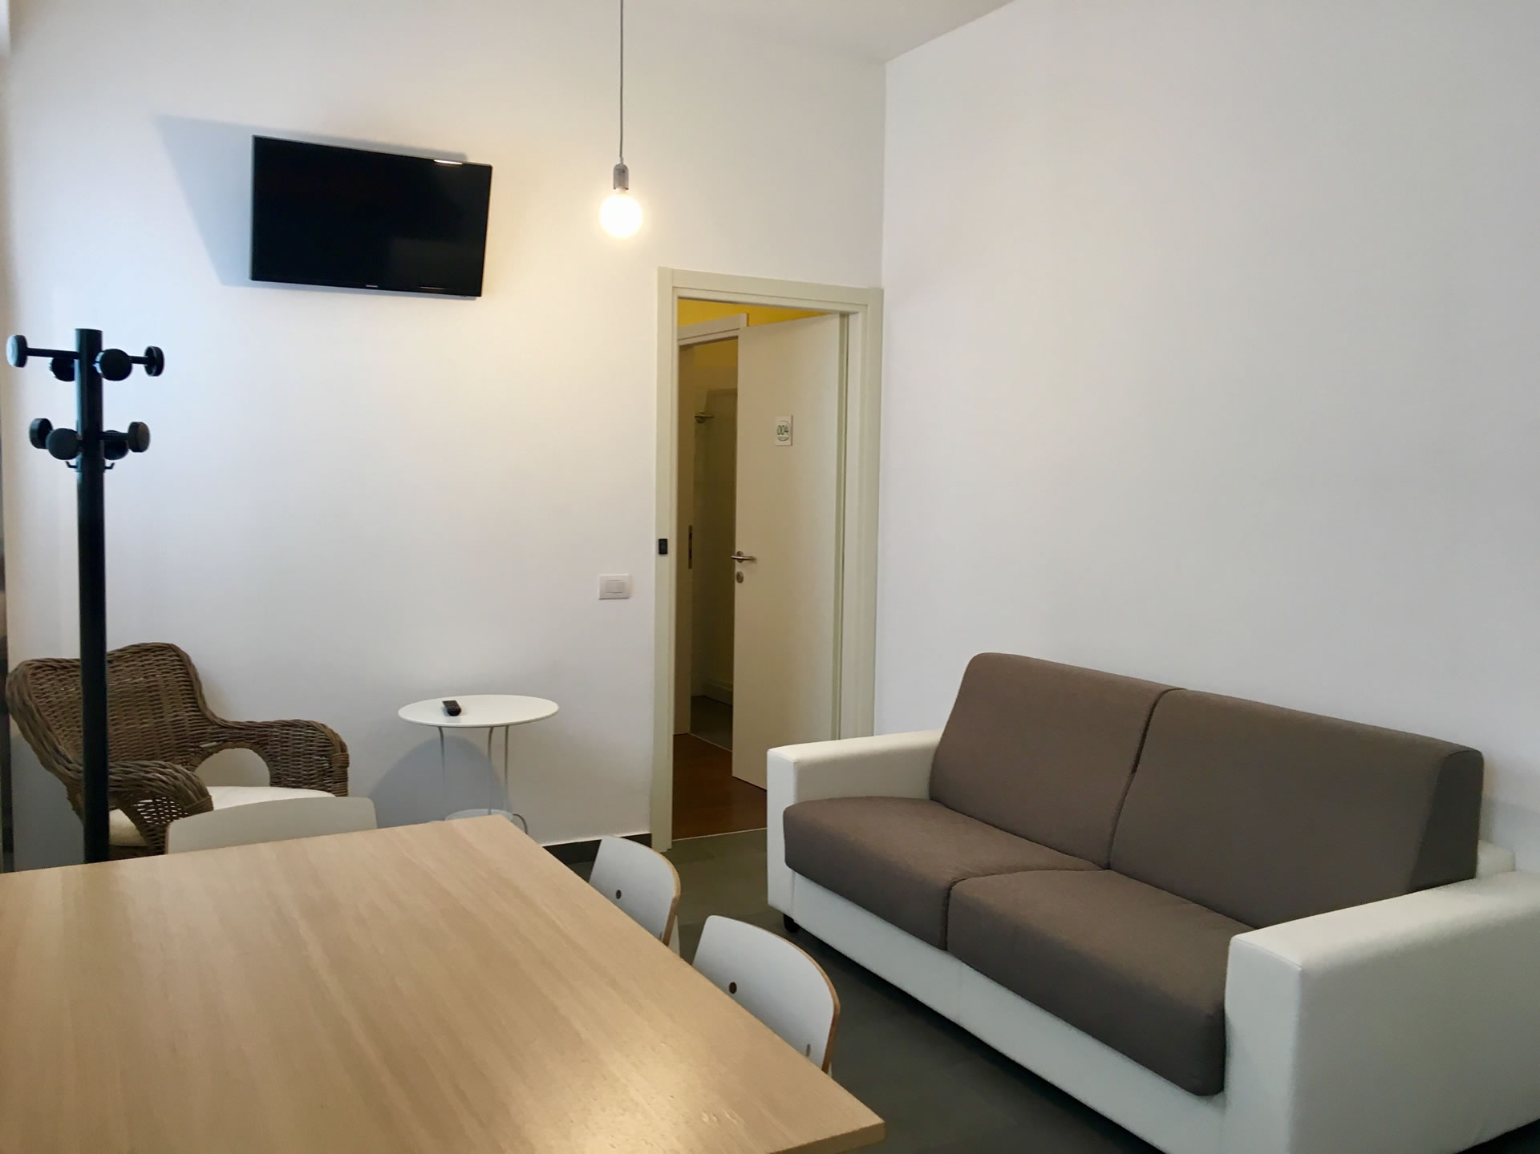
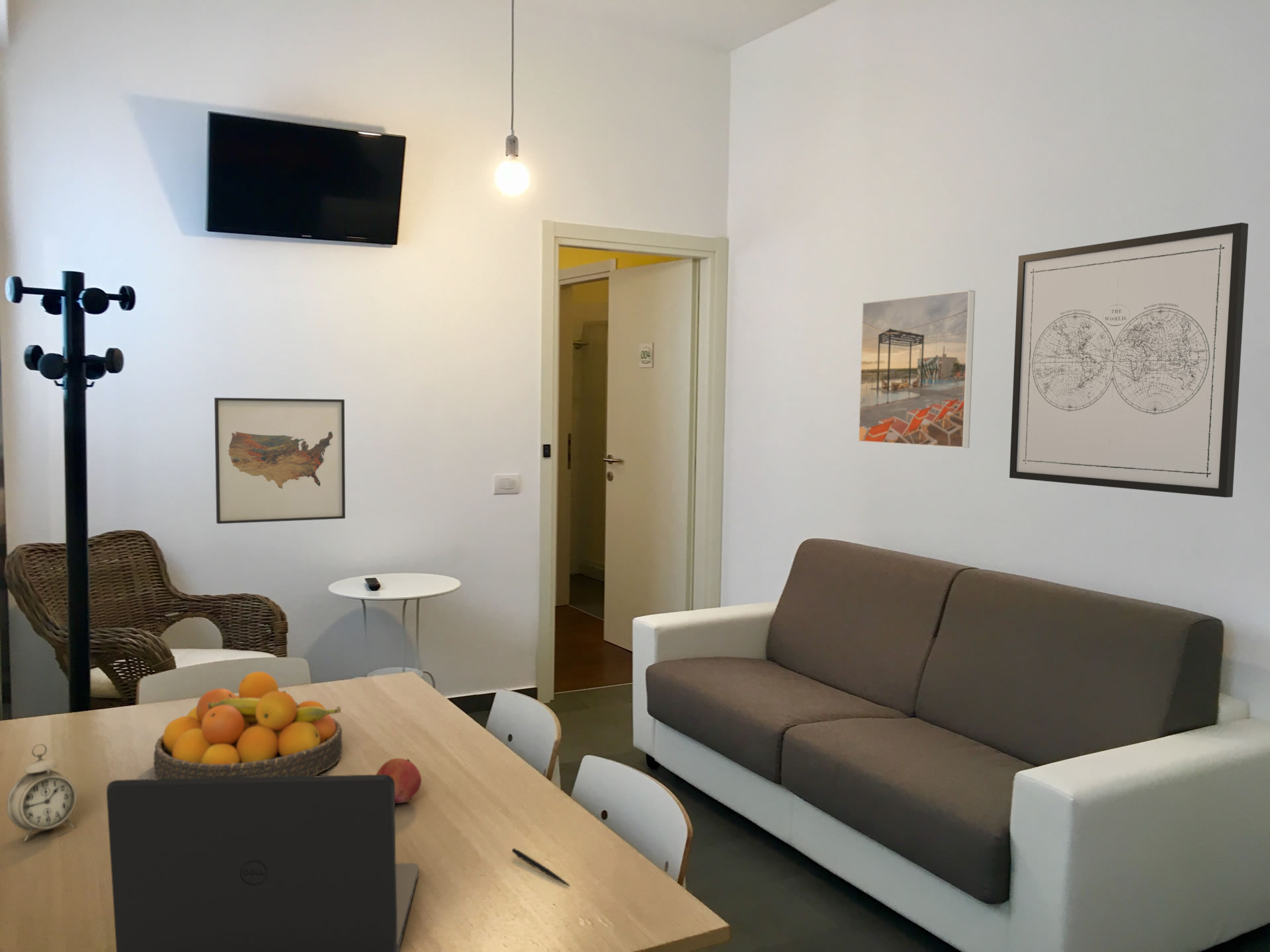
+ fruit bowl [153,671,343,779]
+ laptop [106,774,419,952]
+ alarm clock [6,743,78,842]
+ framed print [858,290,976,449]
+ wall art [1009,222,1249,498]
+ pen [511,848,570,887]
+ wall art [214,397,346,524]
+ fruit [376,758,422,804]
